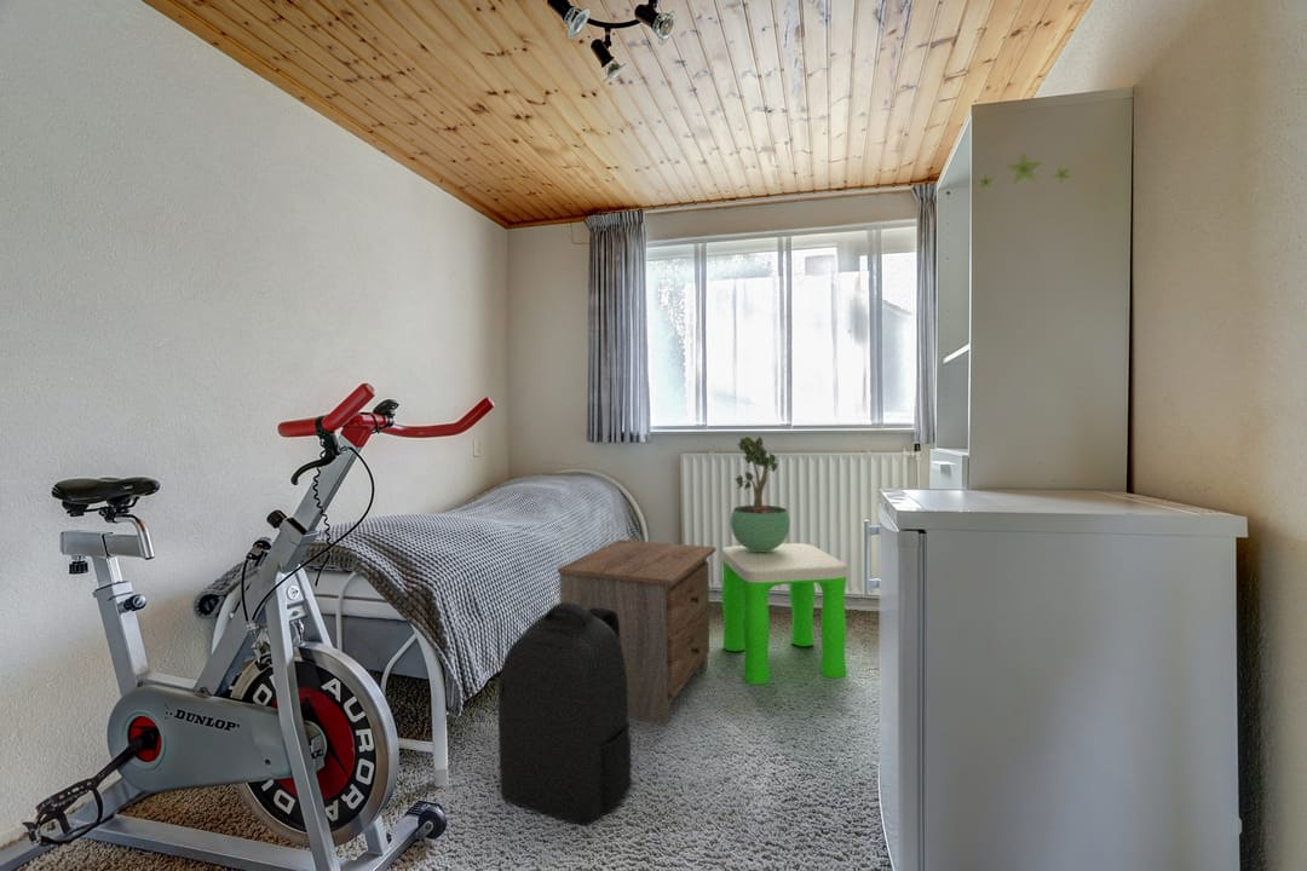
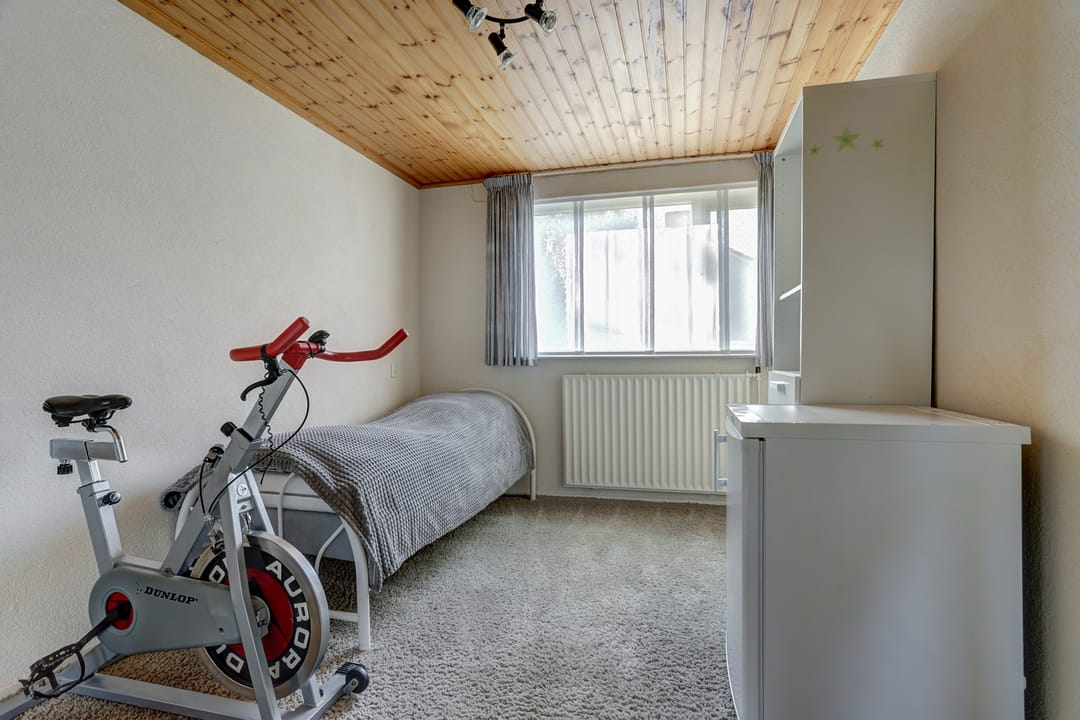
- potted plant [730,436,790,552]
- stool [720,542,848,685]
- nightstand [557,538,716,727]
- backpack [497,601,633,826]
